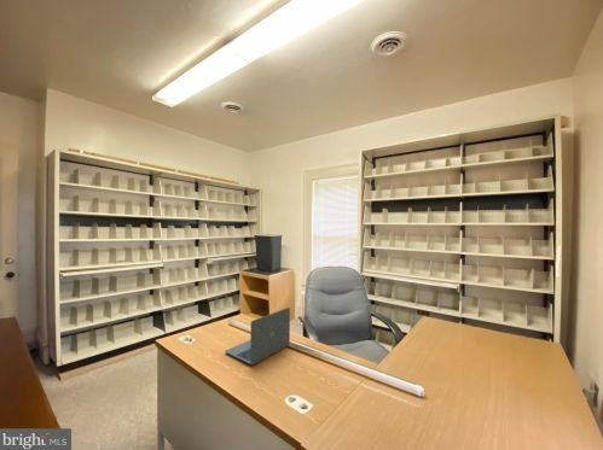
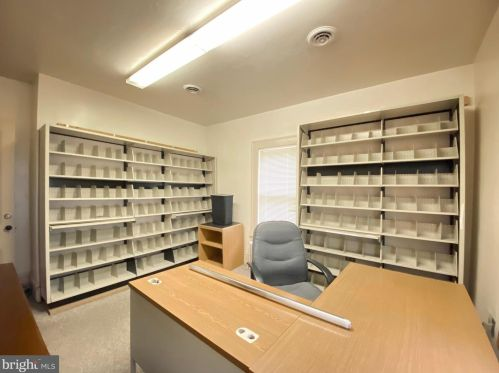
- laptop [224,306,291,367]
